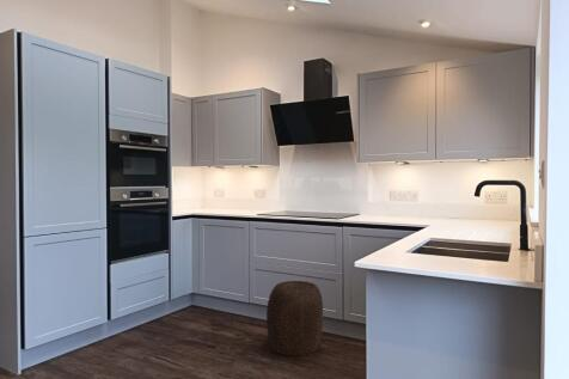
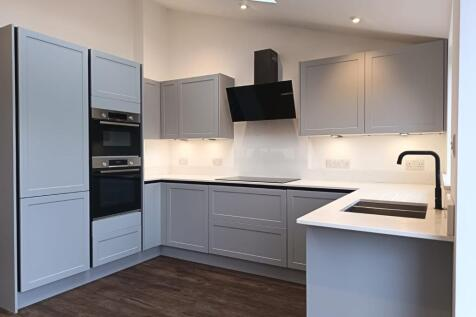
- stool [265,280,324,357]
